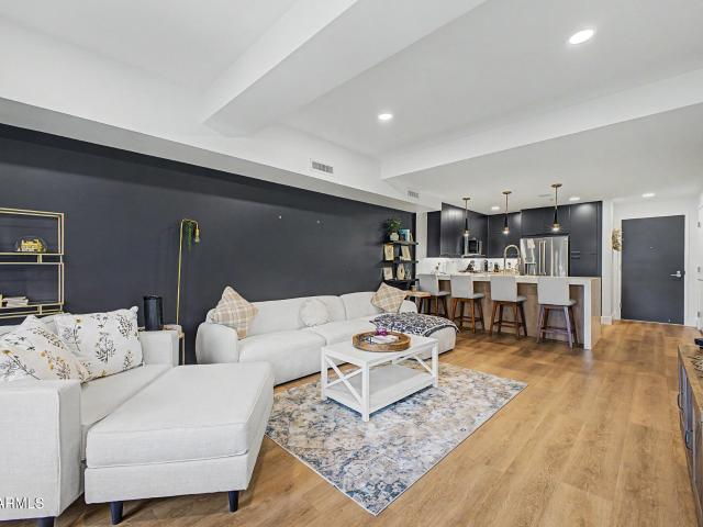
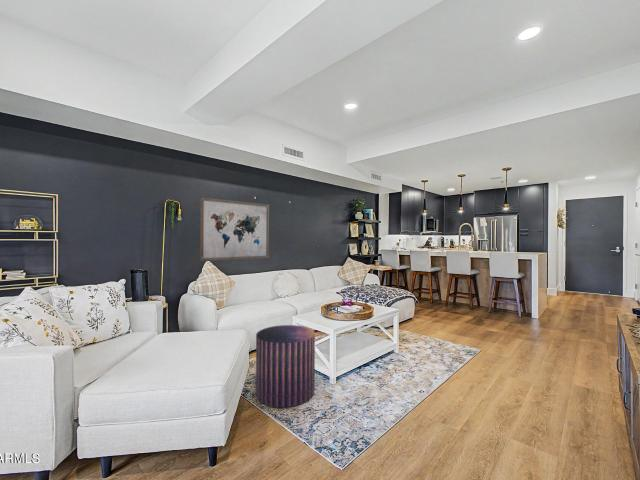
+ pouf [255,324,316,408]
+ wall art [199,197,270,262]
